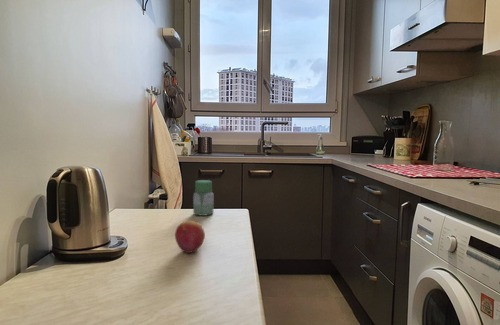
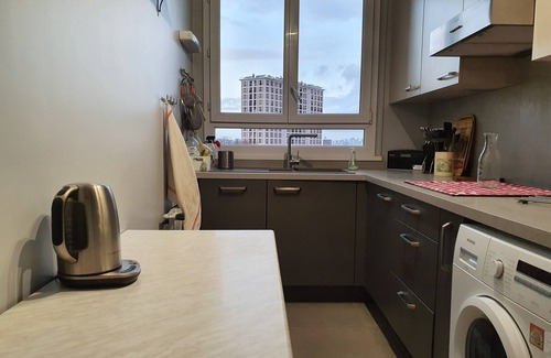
- jar [192,179,215,217]
- fruit [174,220,206,254]
